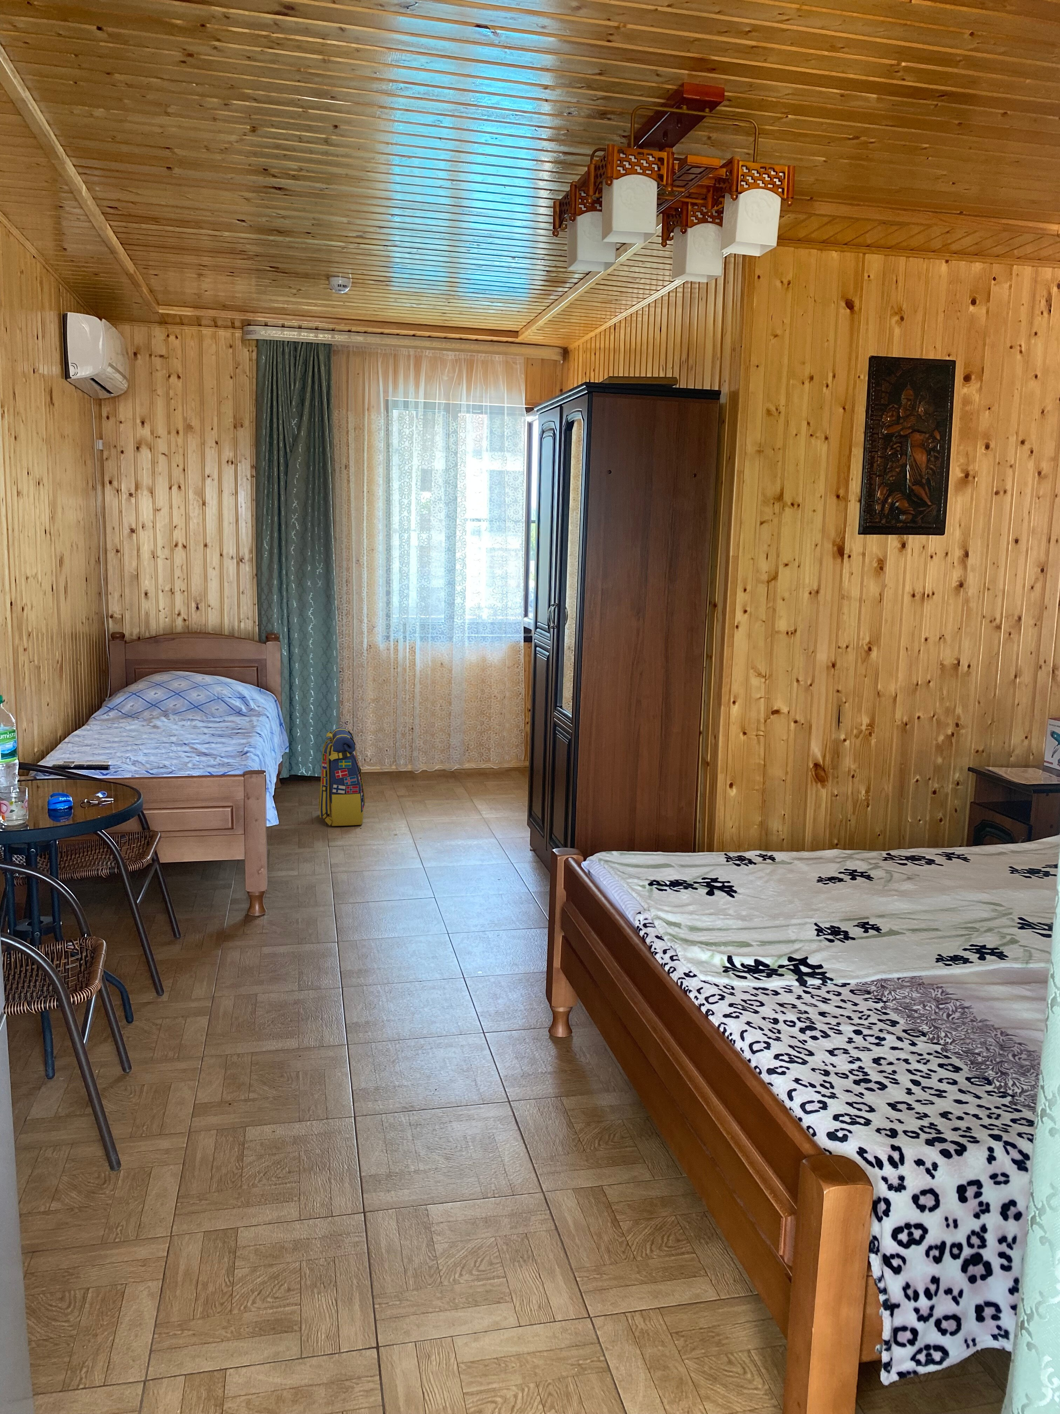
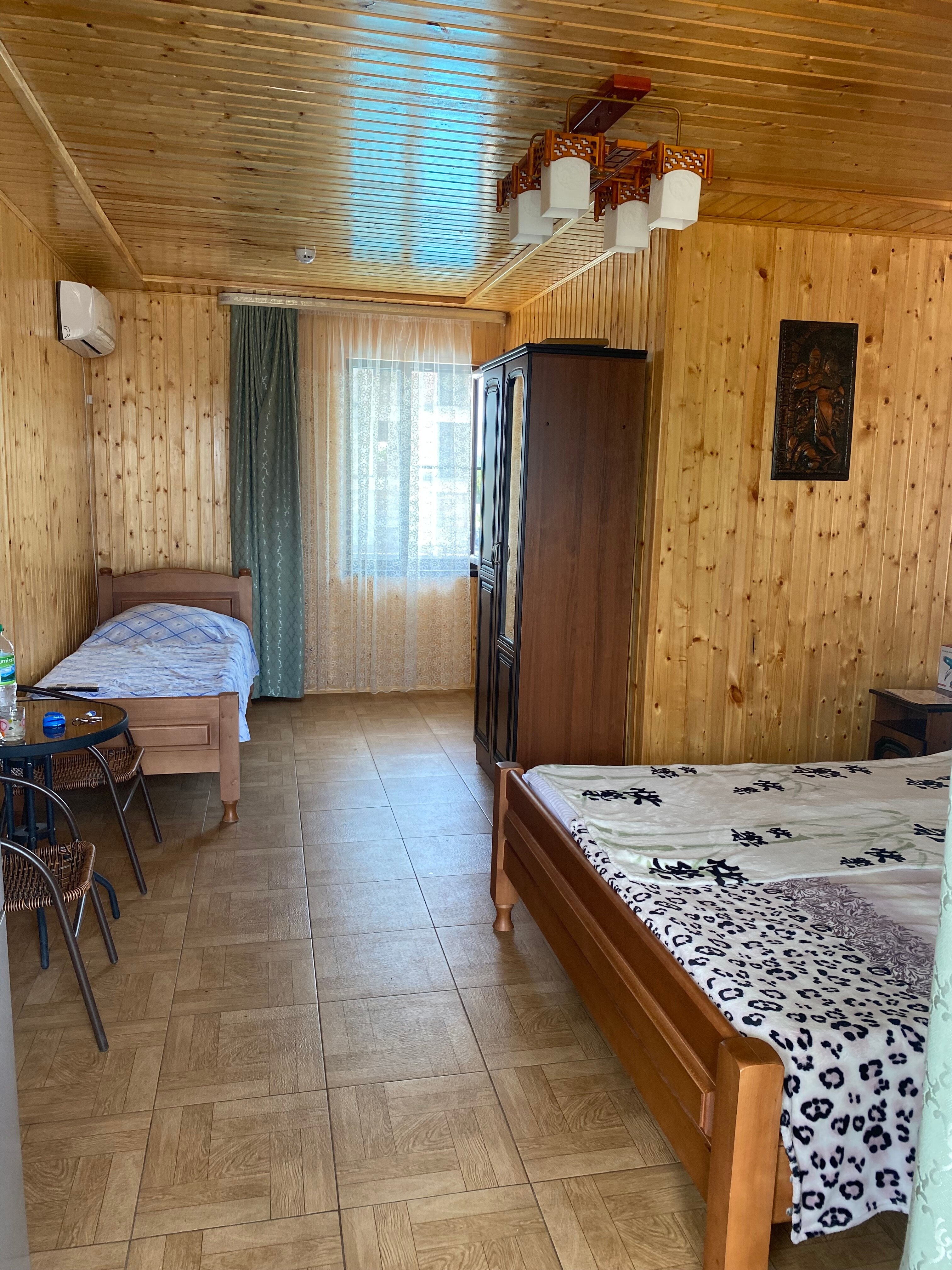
- backpack [318,727,365,826]
